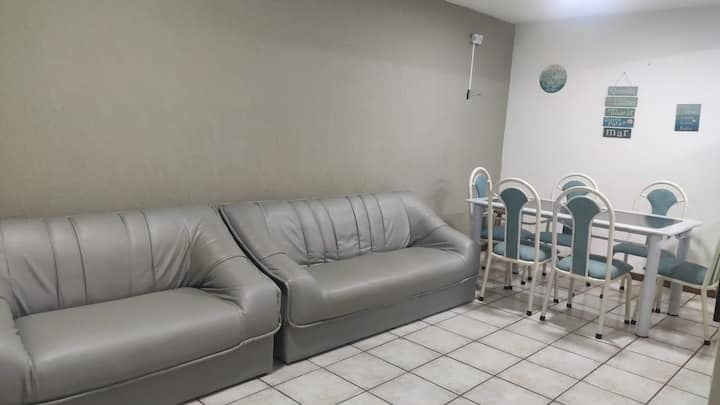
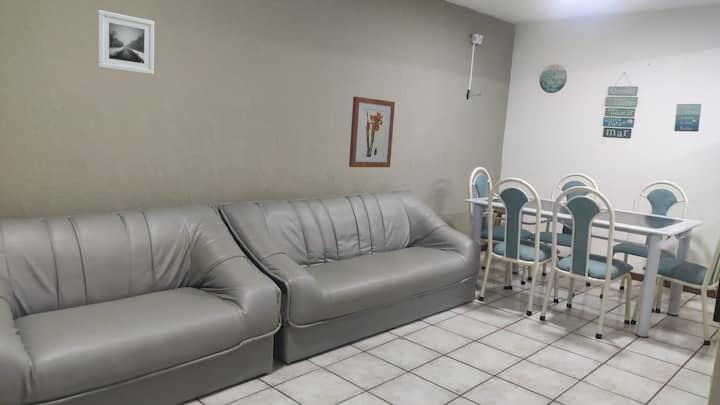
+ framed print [96,9,155,75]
+ wall art [348,96,396,168]
